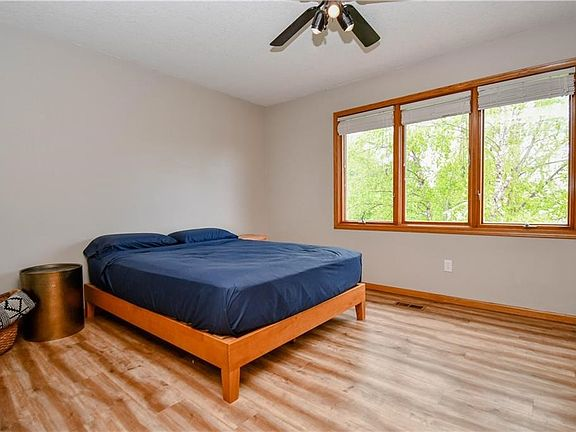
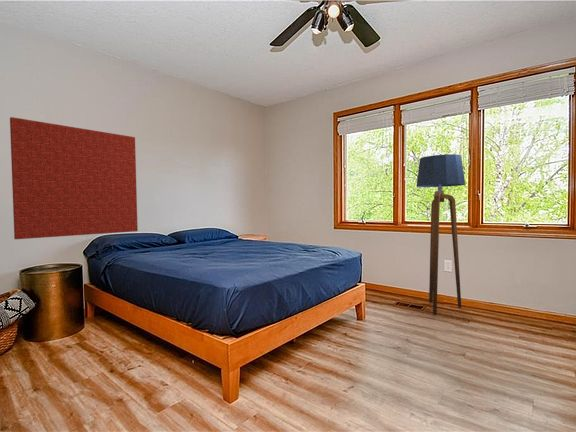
+ floor lamp [416,153,466,315]
+ wall panel [9,116,139,240]
